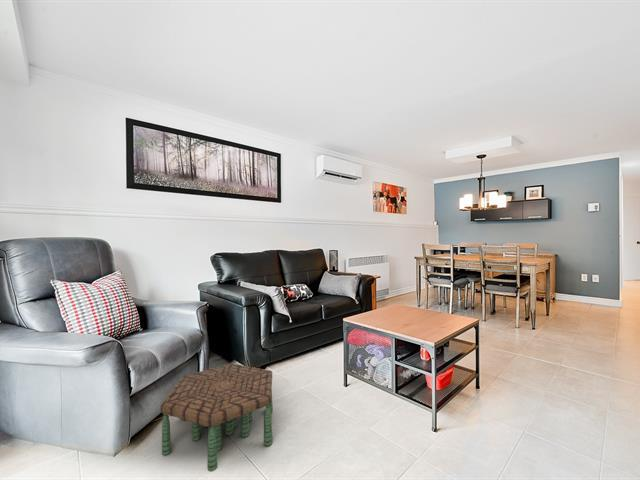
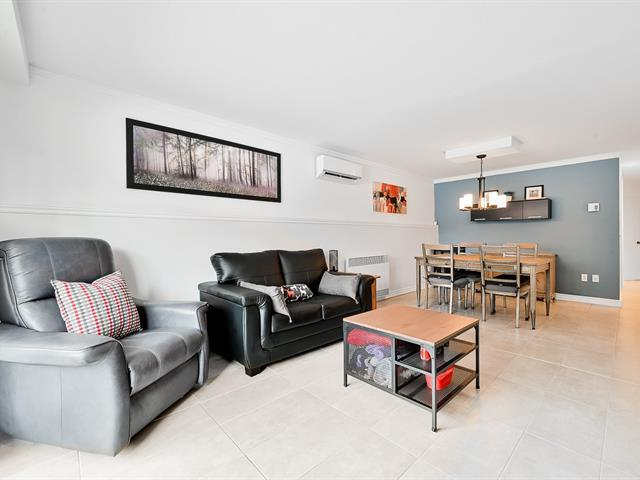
- side table [160,363,274,473]
